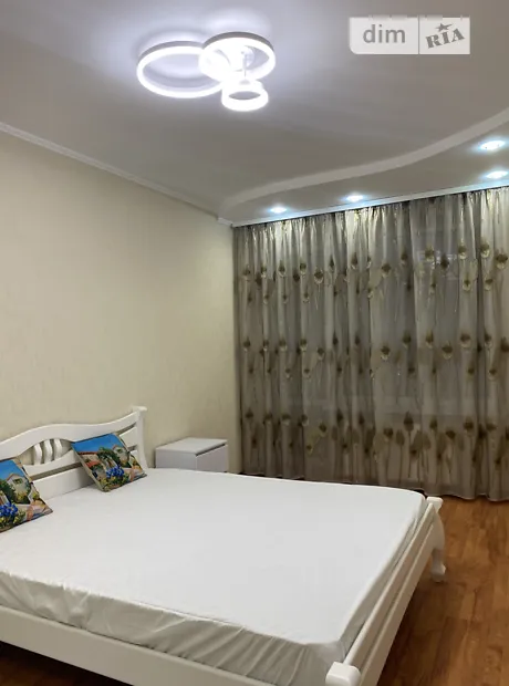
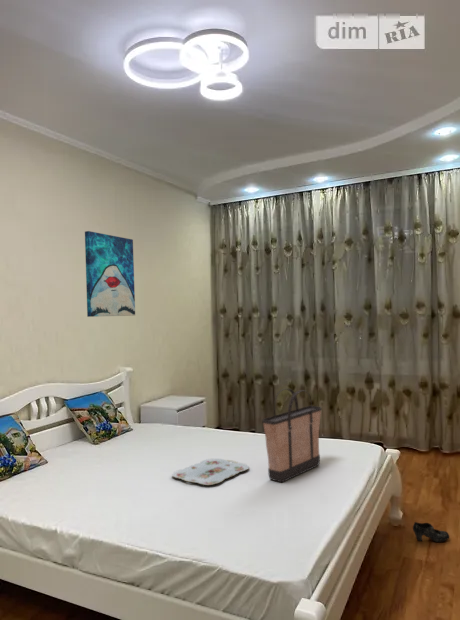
+ serving tray [171,458,250,486]
+ wall art [84,230,136,318]
+ shopping bag [261,388,322,483]
+ shoe [412,521,450,543]
